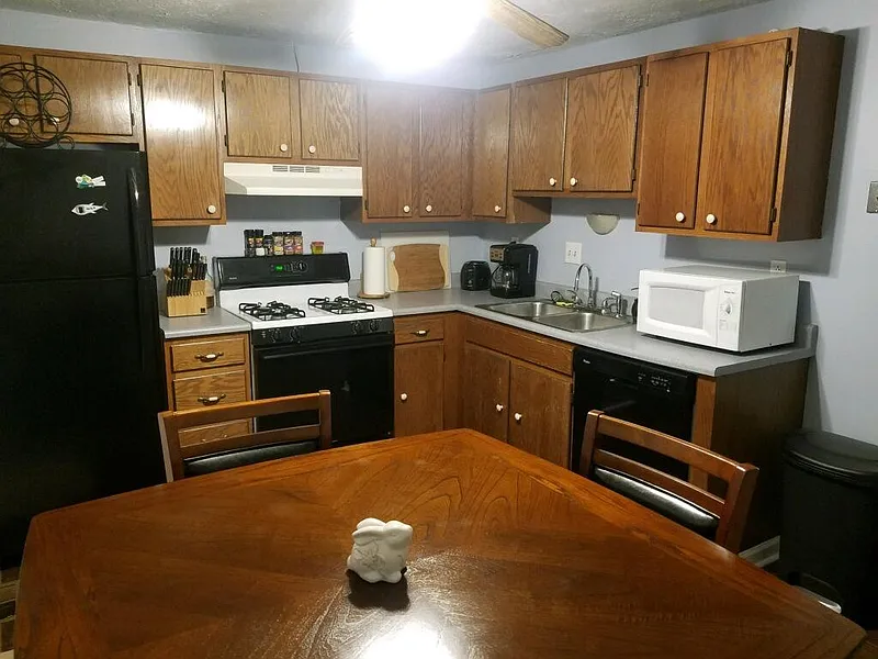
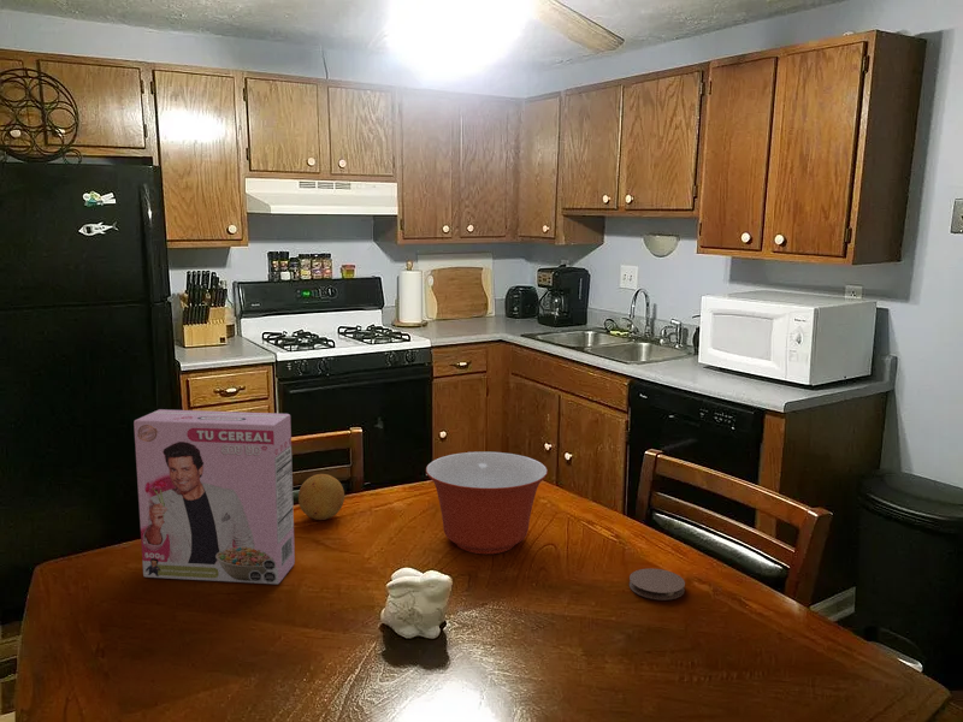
+ cereal box [132,408,296,585]
+ coaster [628,568,686,602]
+ fruit [297,473,345,521]
+ mixing bowl [425,451,549,555]
